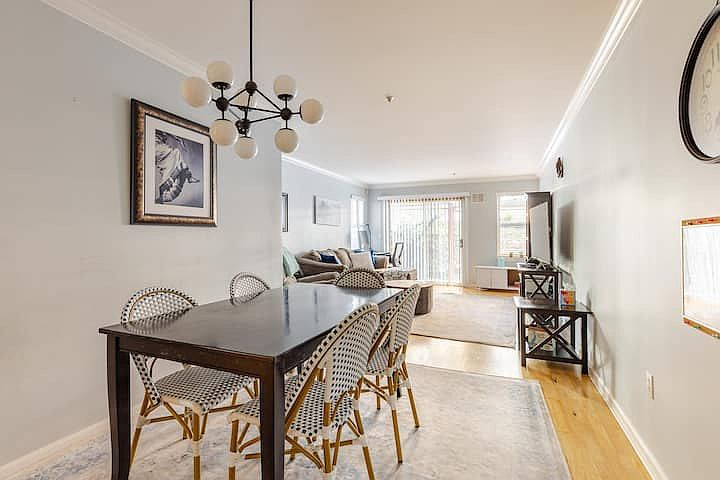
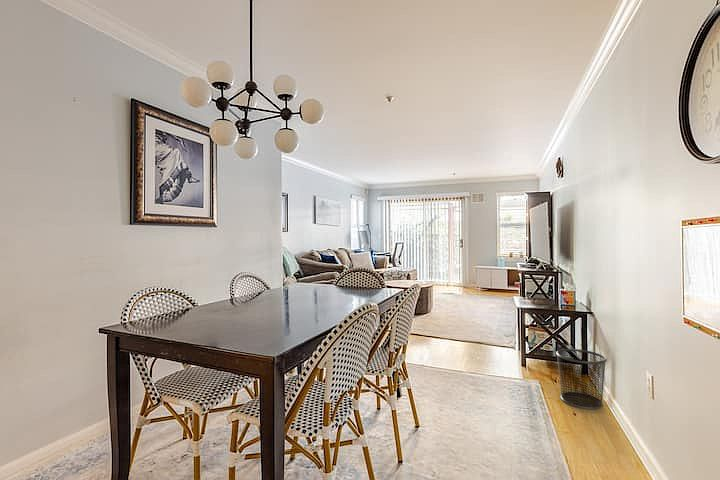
+ waste bin [555,348,608,410]
